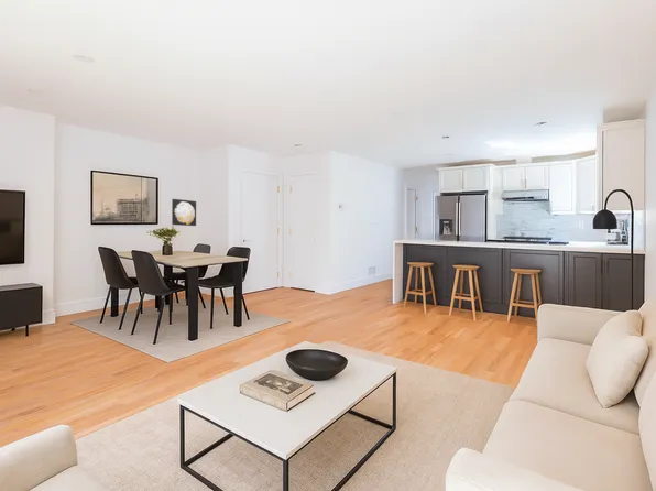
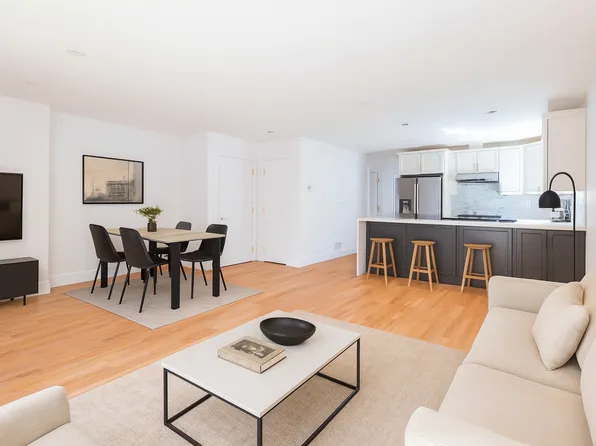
- wall art [171,198,197,227]
